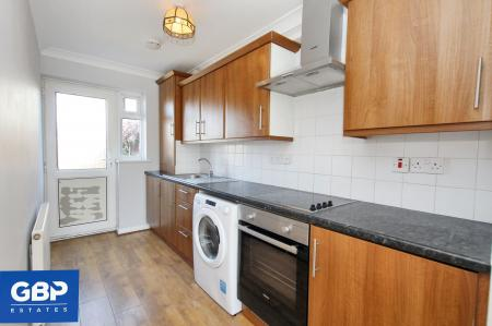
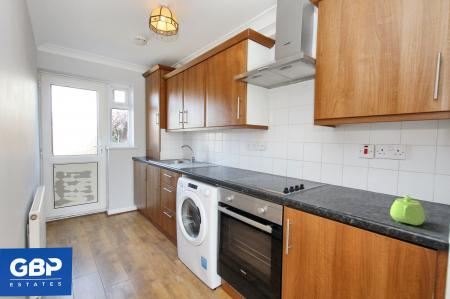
+ teapot [389,194,426,227]
